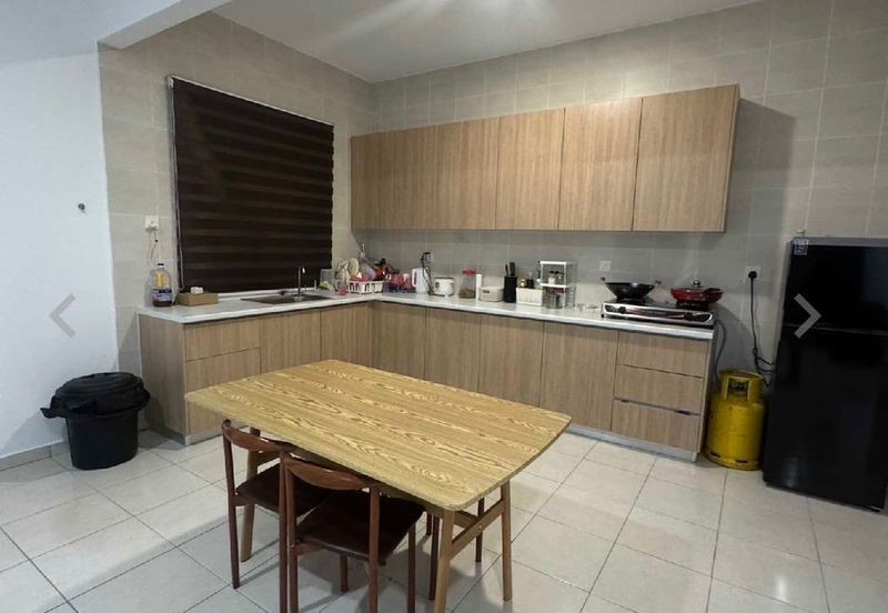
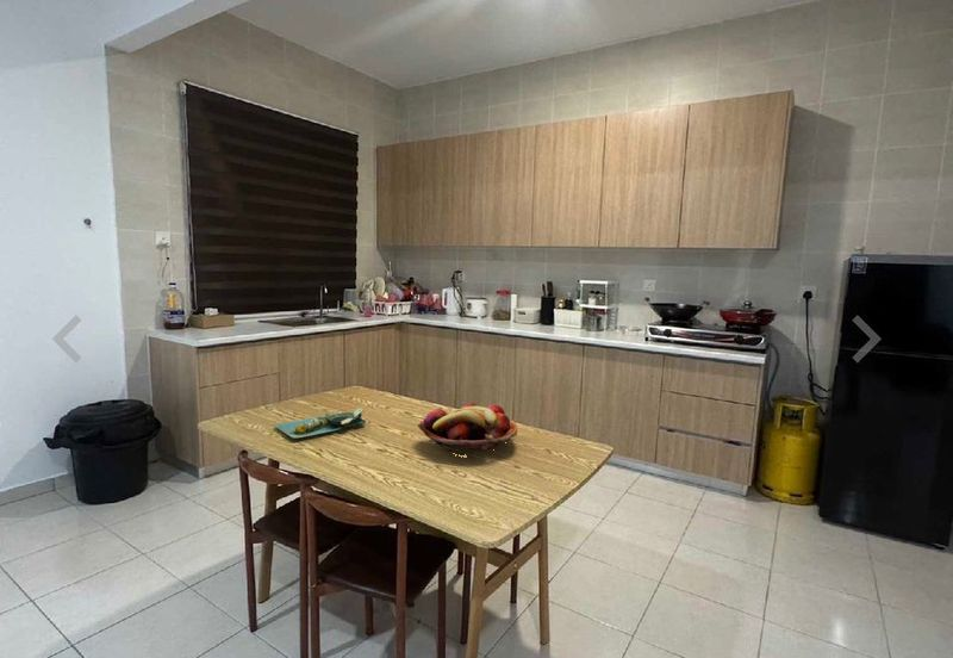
+ platter [273,408,367,439]
+ fruit basket [416,402,518,458]
